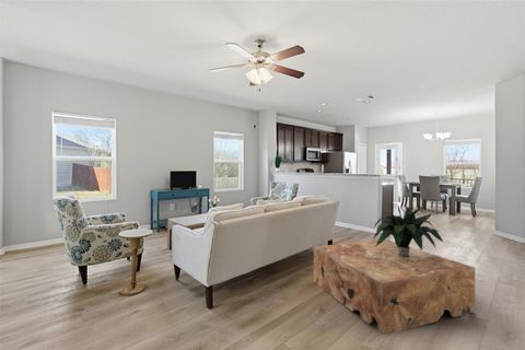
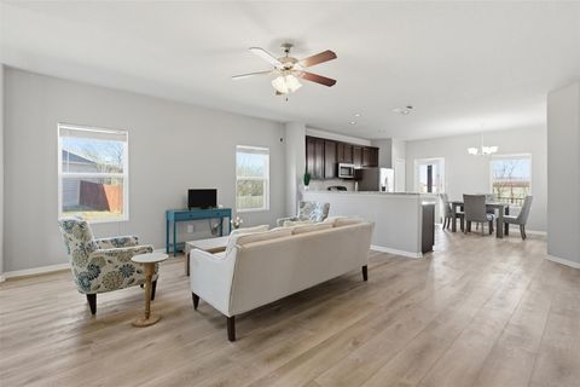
- potted plant [372,205,445,257]
- coffee table [313,238,476,336]
